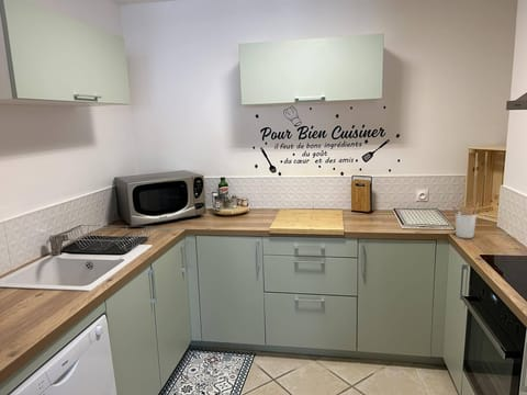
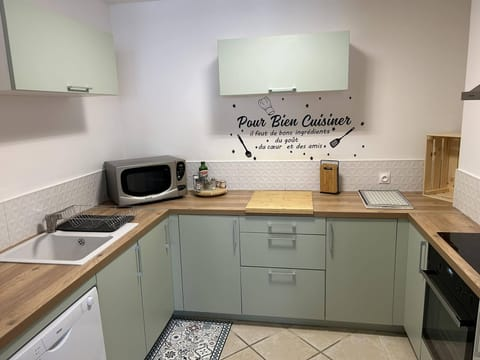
- utensil holder [451,202,480,239]
